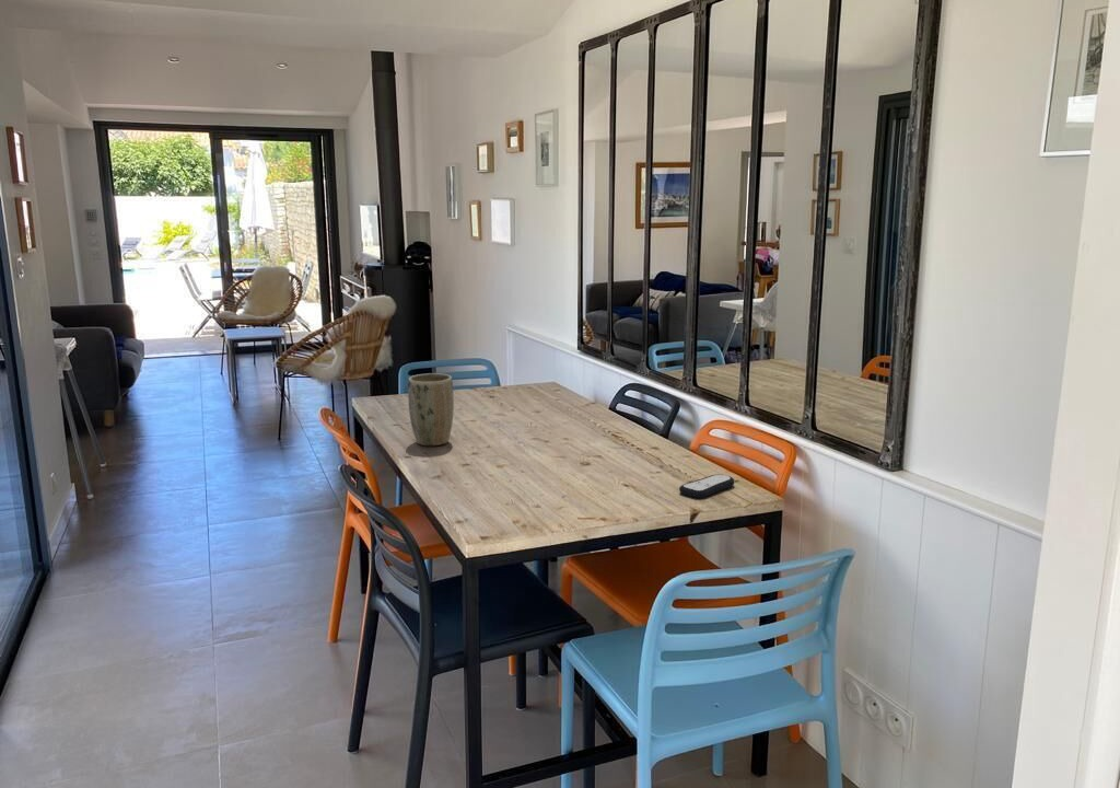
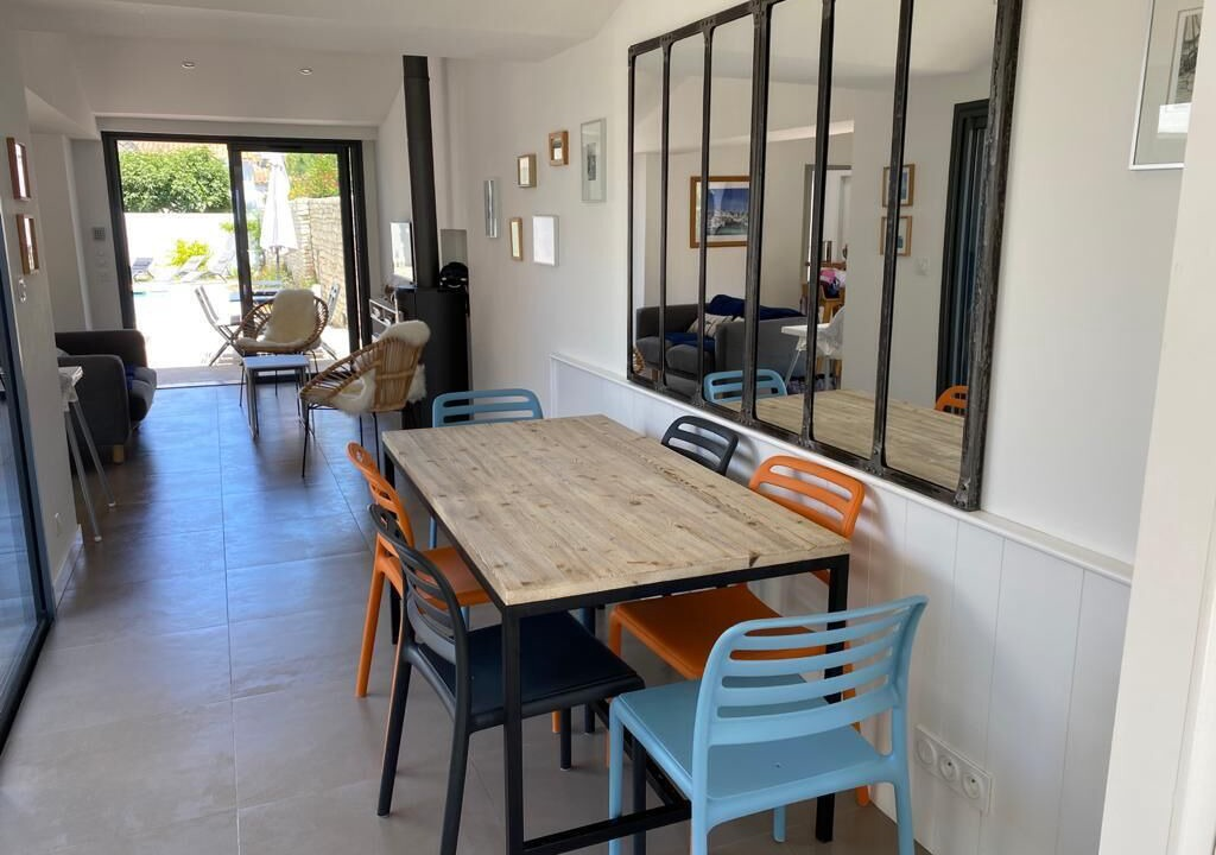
- plant pot [407,372,455,447]
- remote control [678,473,735,499]
